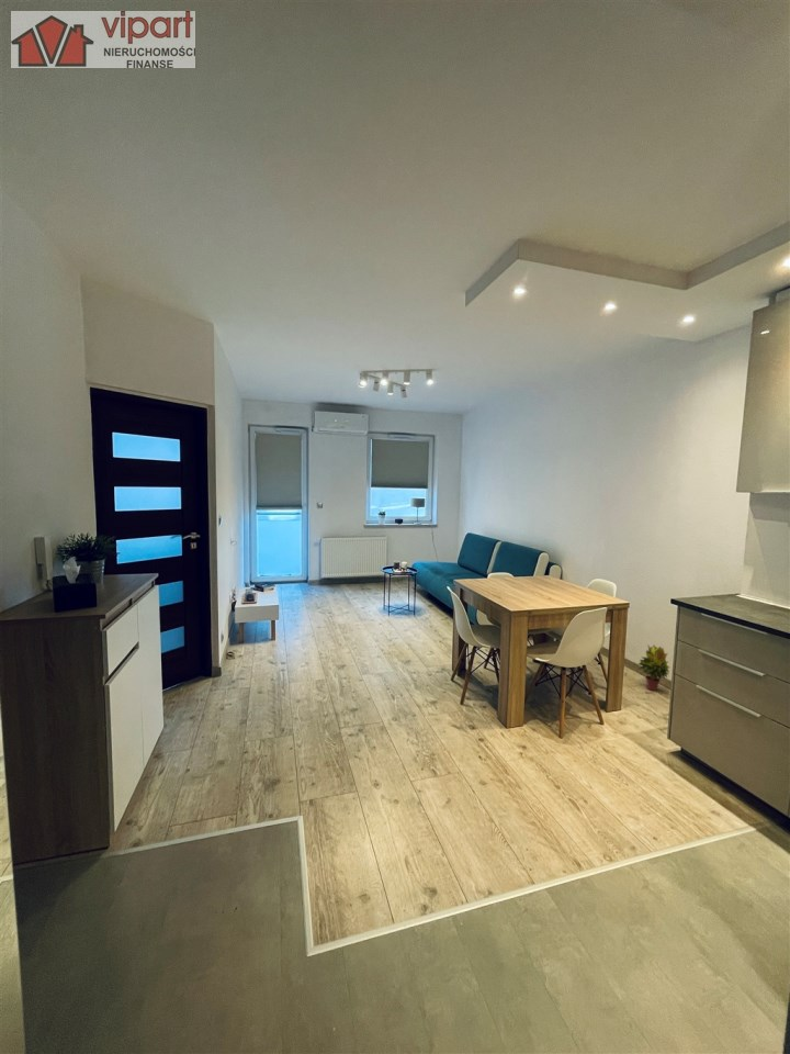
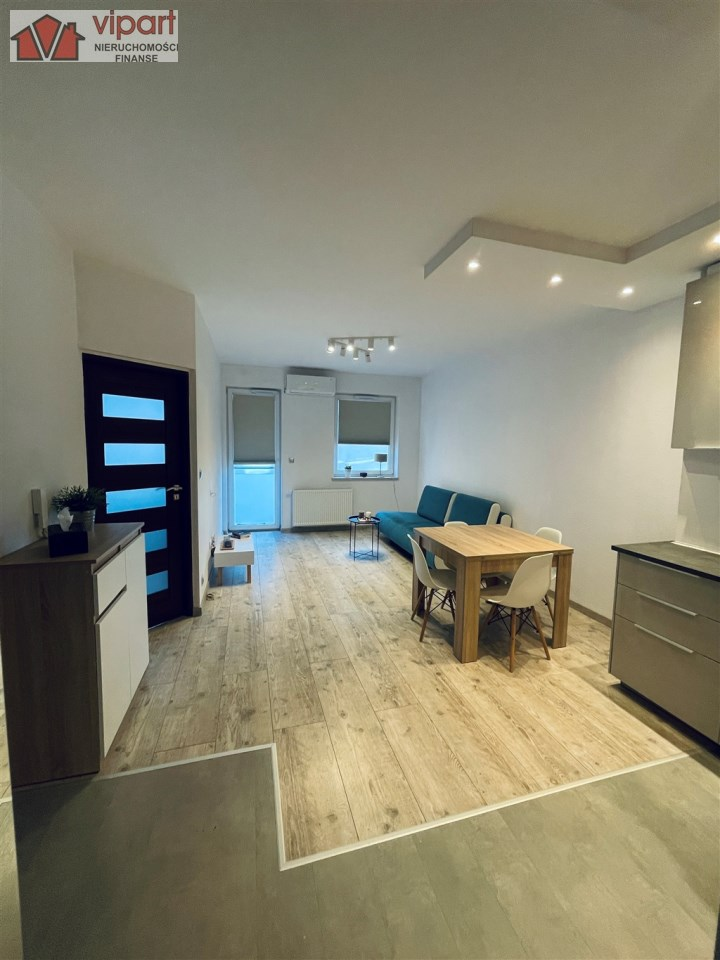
- potted plant [636,643,670,692]
